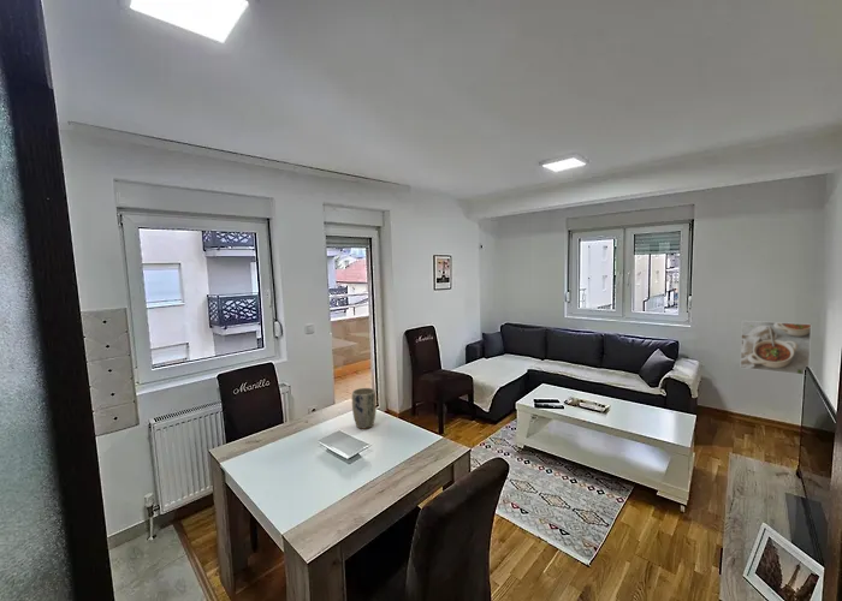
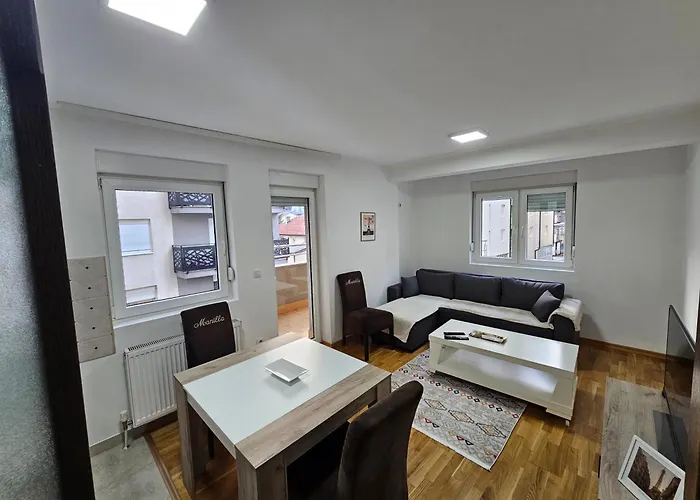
- plant pot [351,387,378,430]
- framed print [740,320,812,376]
